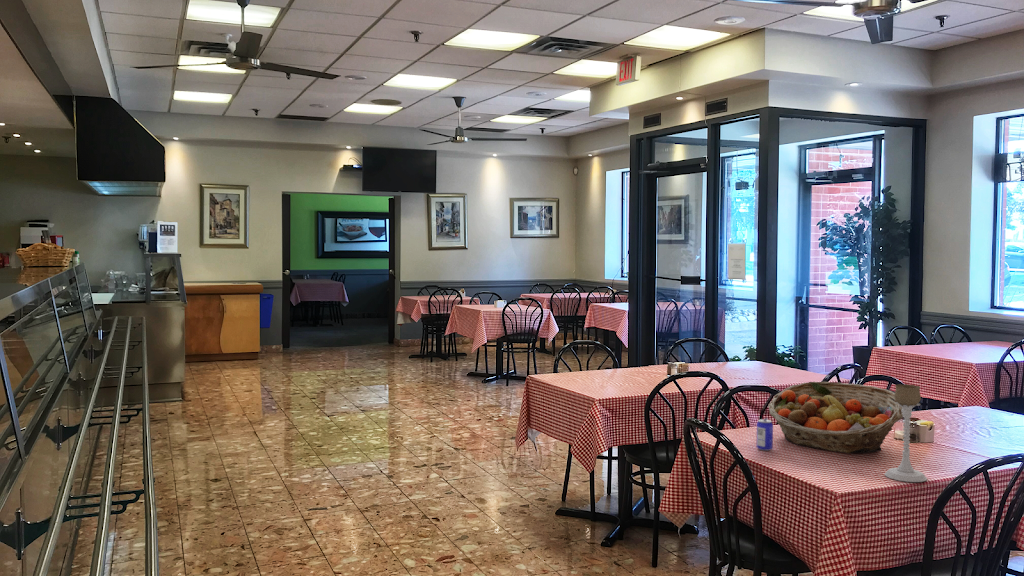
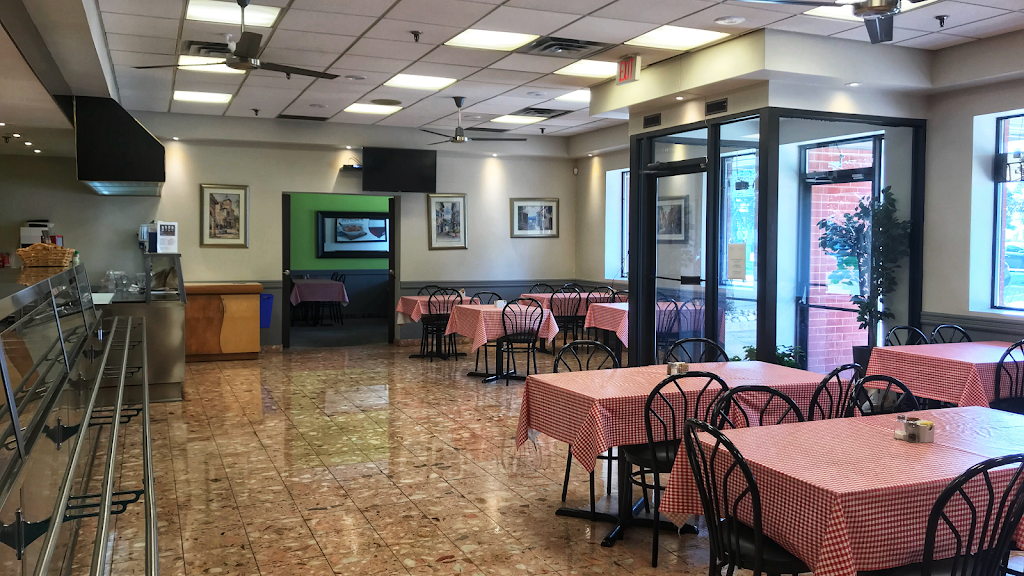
- beer can [756,417,774,452]
- fruit basket [767,381,903,454]
- candle holder [884,383,928,483]
